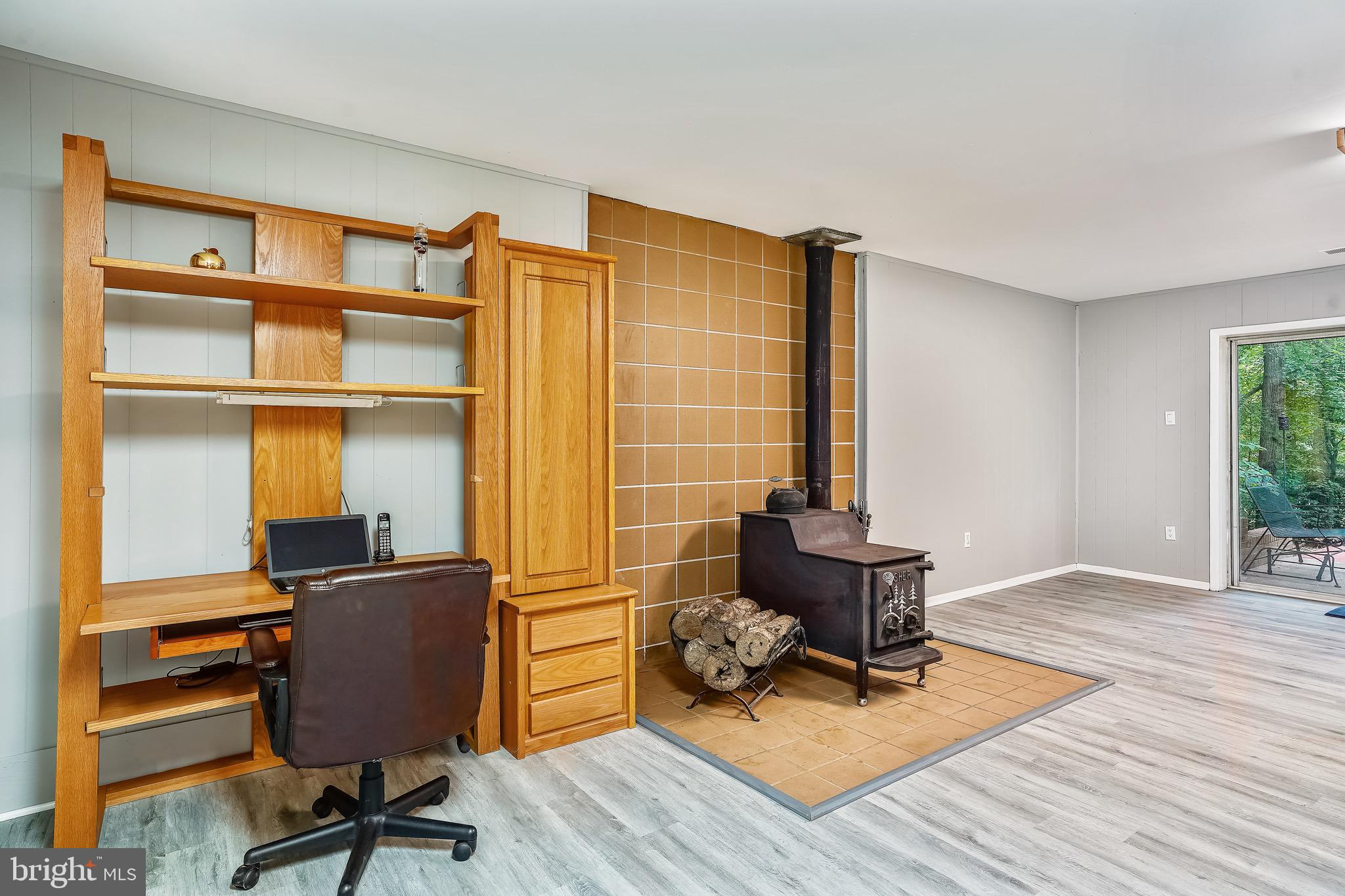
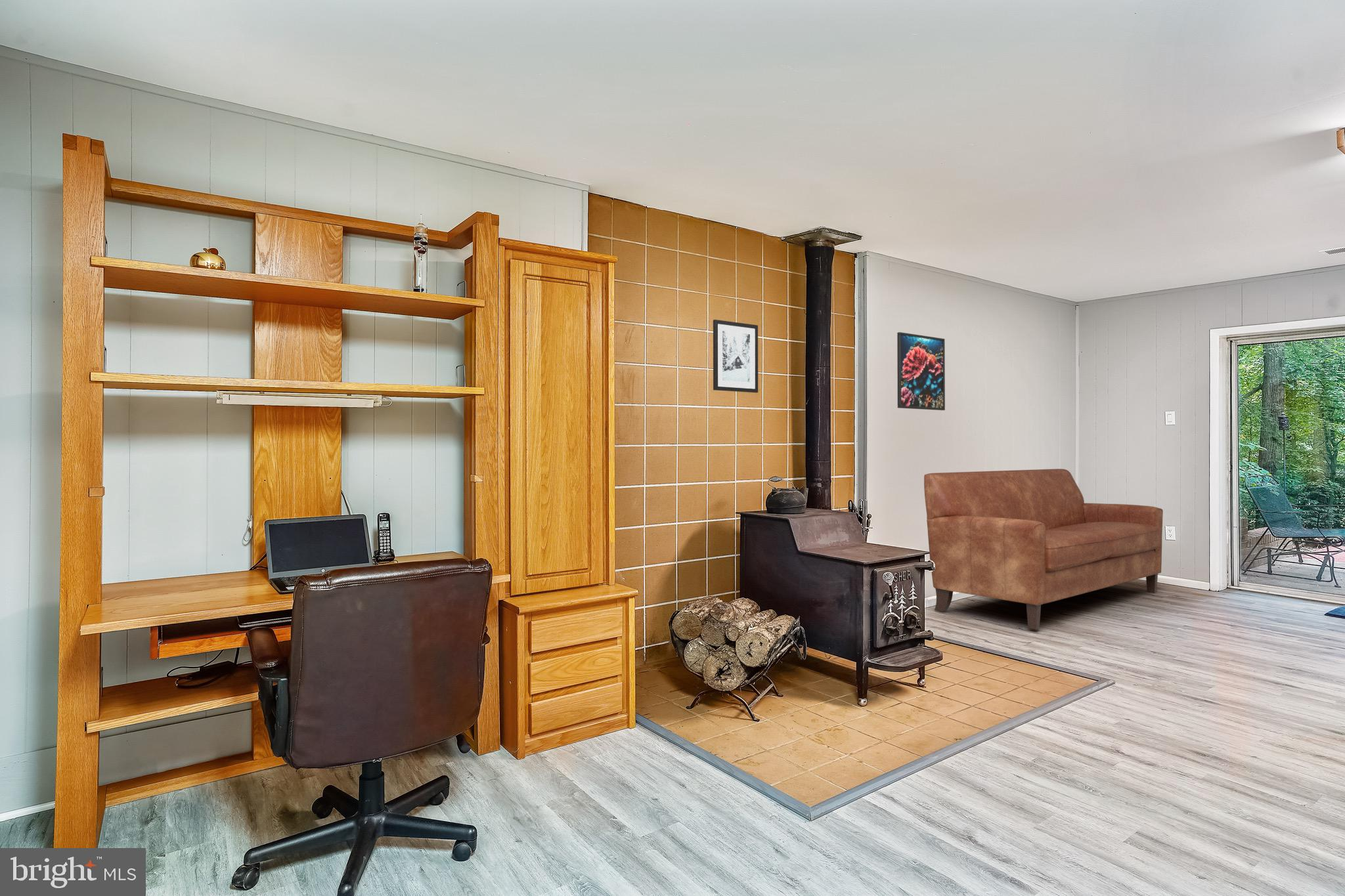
+ wall art [713,319,759,393]
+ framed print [896,331,946,411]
+ sofa [923,468,1164,630]
